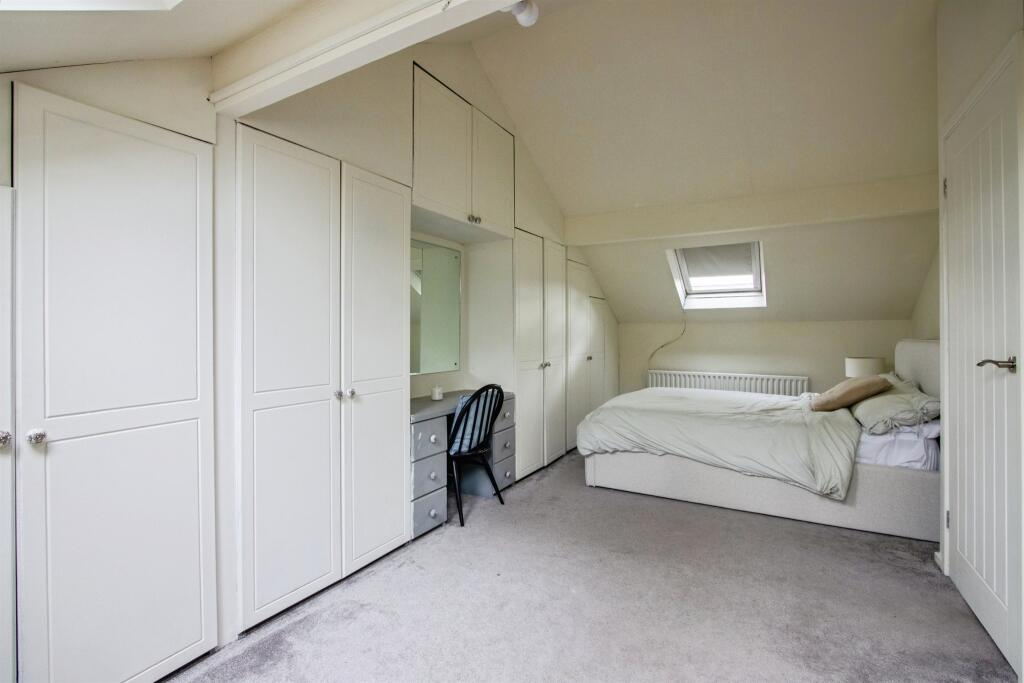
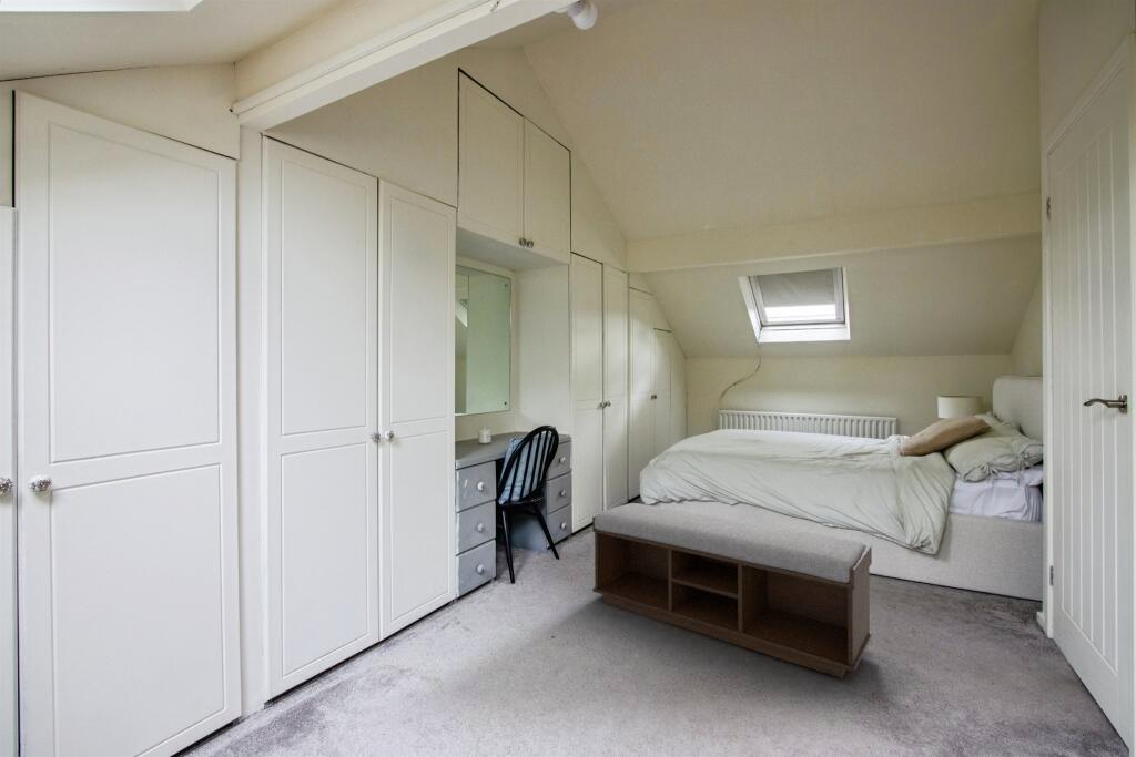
+ bench [591,502,873,679]
